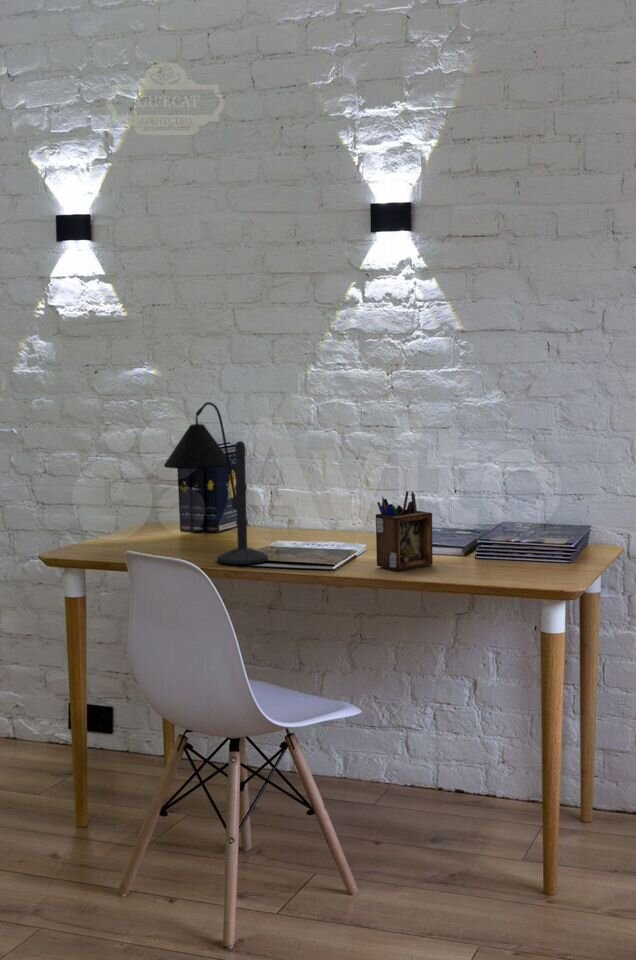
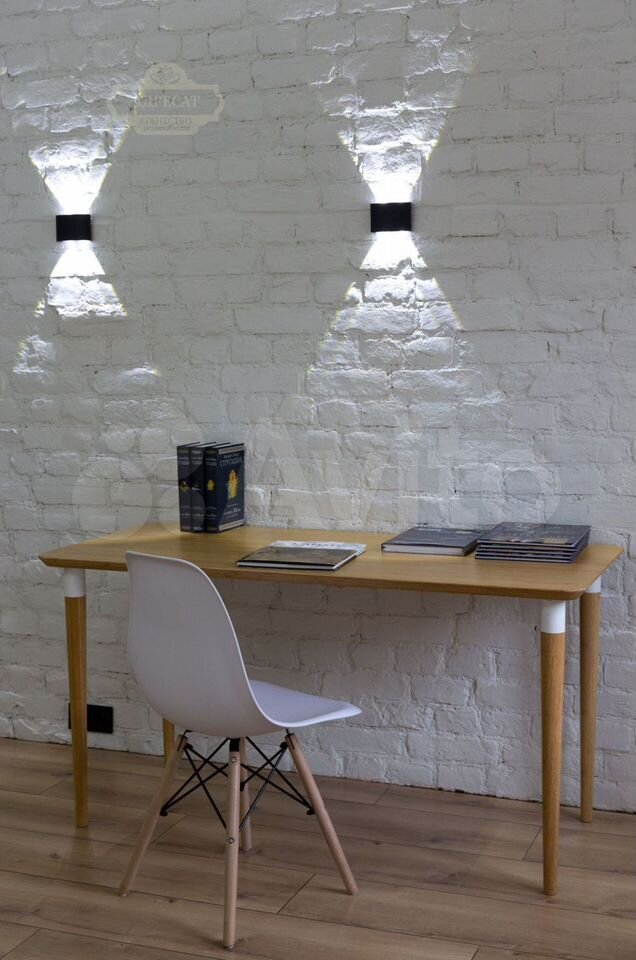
- desk organizer [375,490,434,571]
- desk lamp [163,401,269,565]
